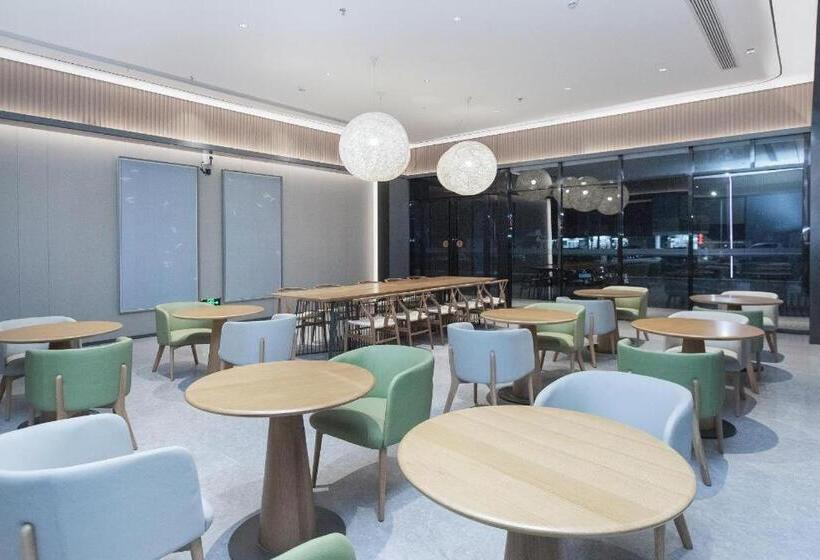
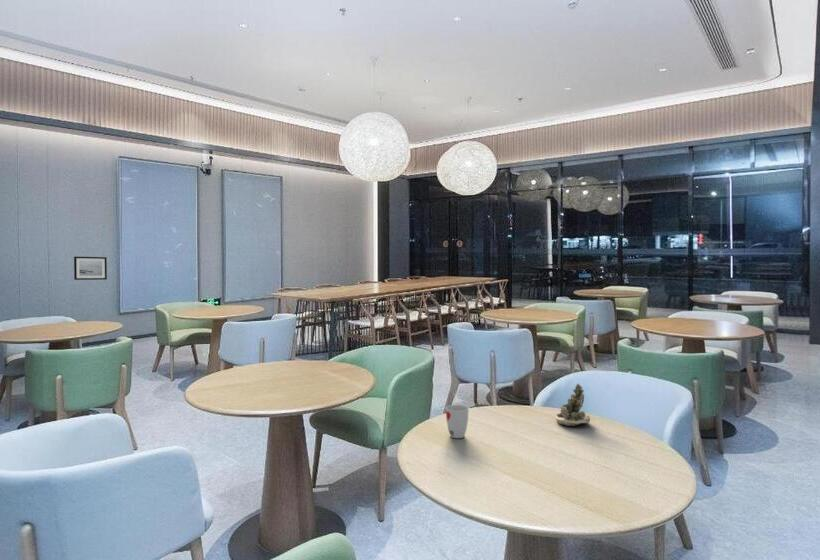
+ succulent planter [555,383,591,427]
+ wall art [73,256,108,281]
+ cup [445,404,470,439]
